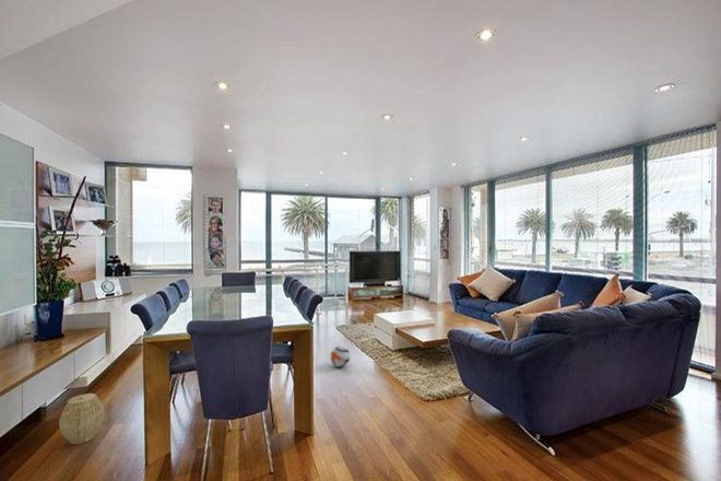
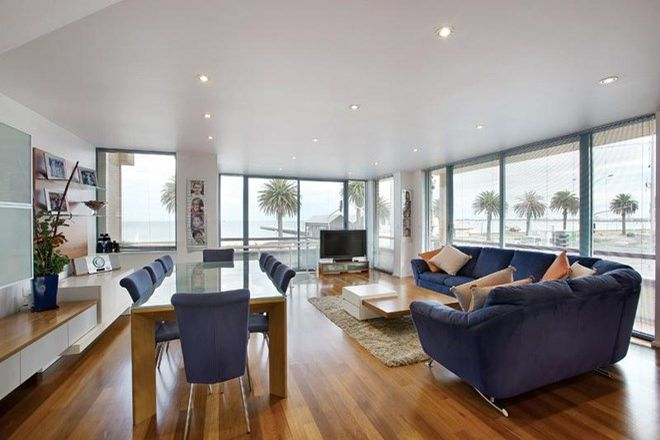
- ball [329,344,352,368]
- woven basket [58,392,105,445]
